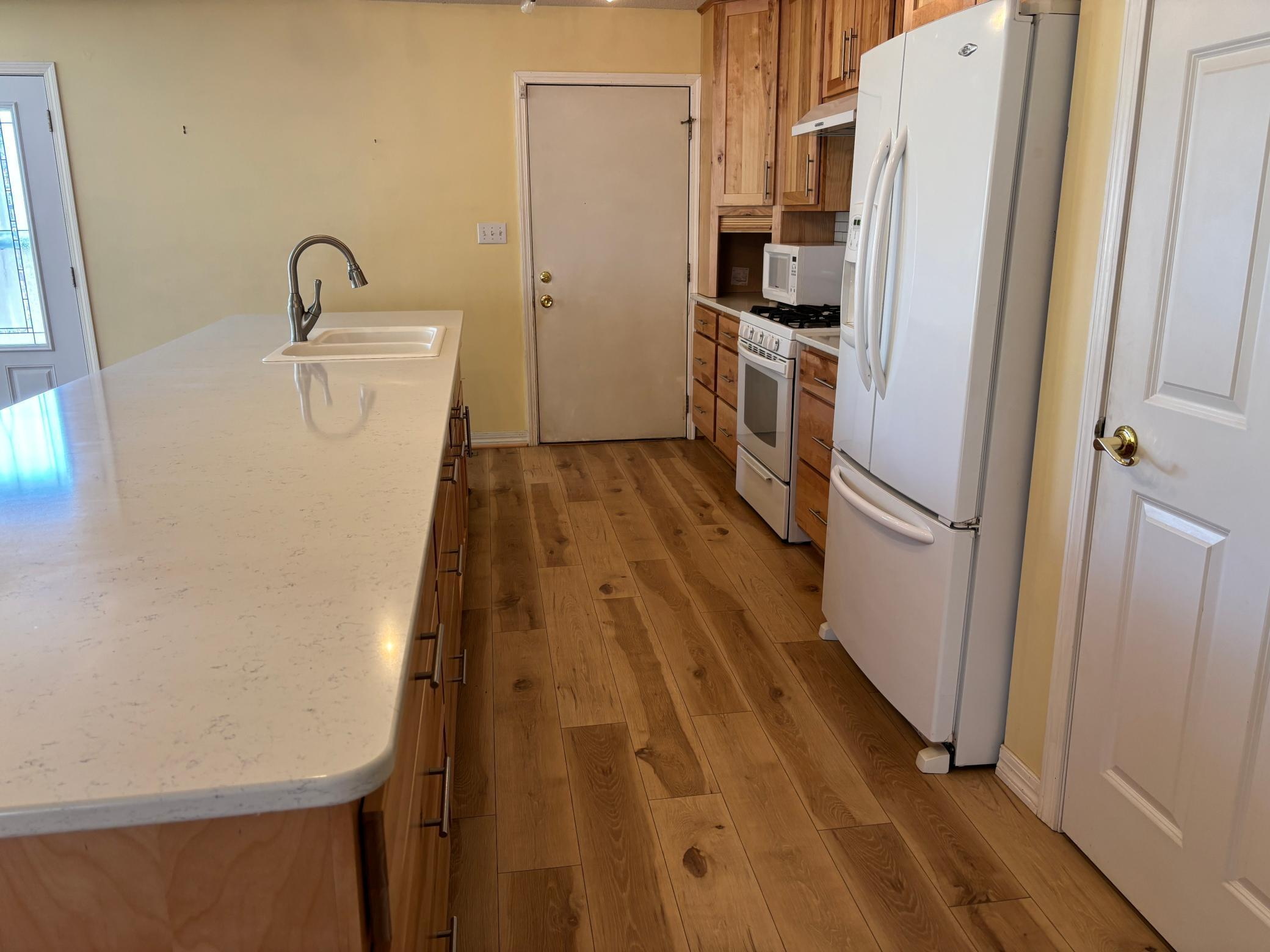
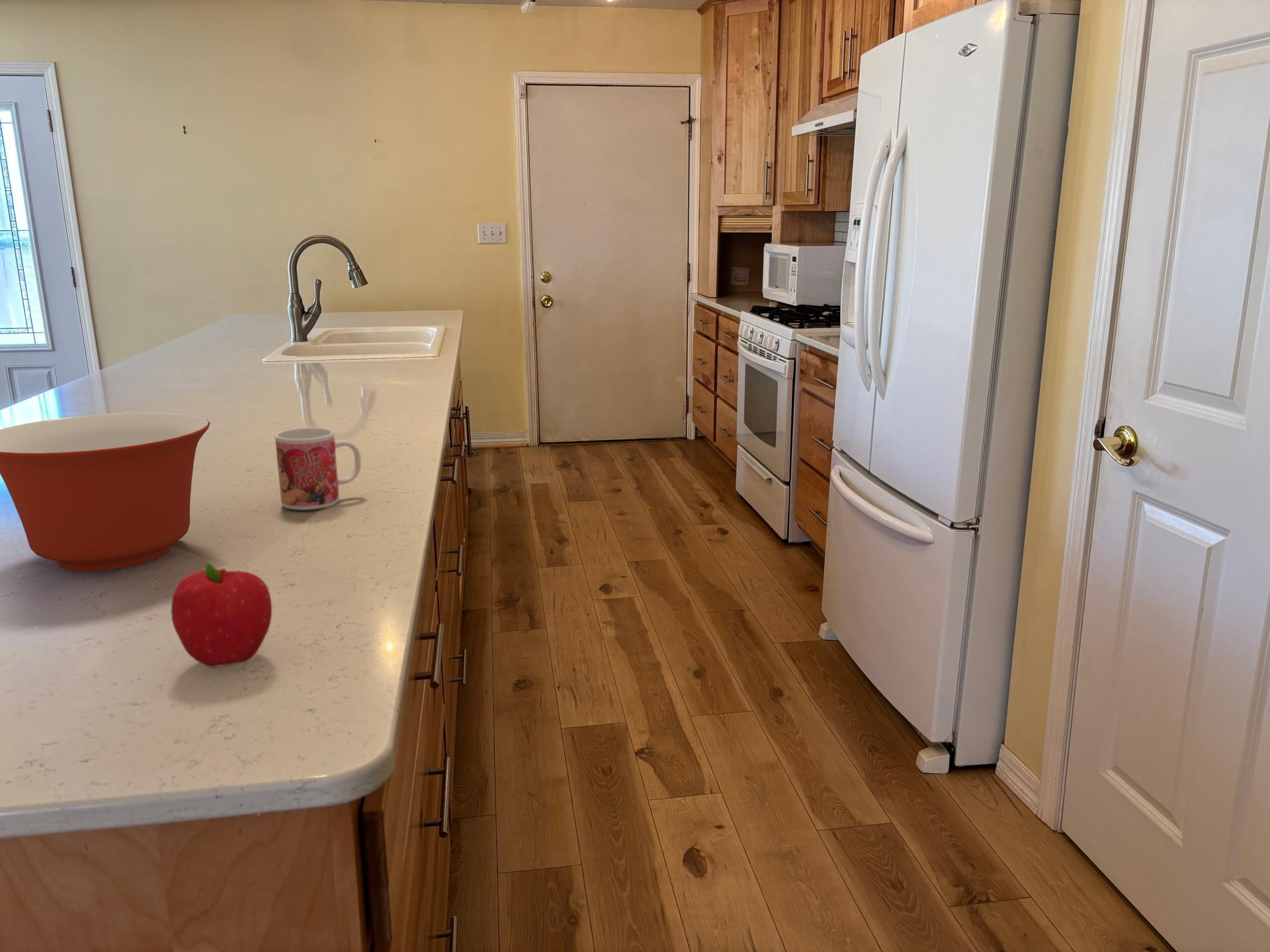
+ mixing bowl [0,411,211,572]
+ fruit [170,563,272,668]
+ mug [274,427,361,511]
